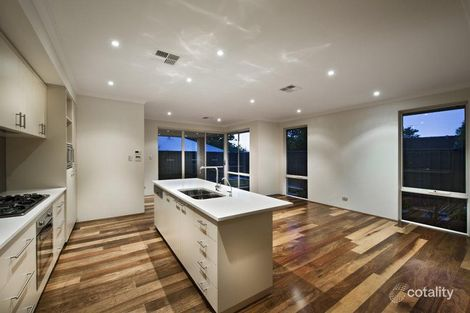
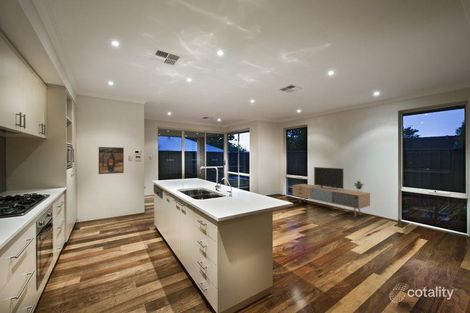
+ media console [291,166,371,217]
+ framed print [98,146,125,175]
